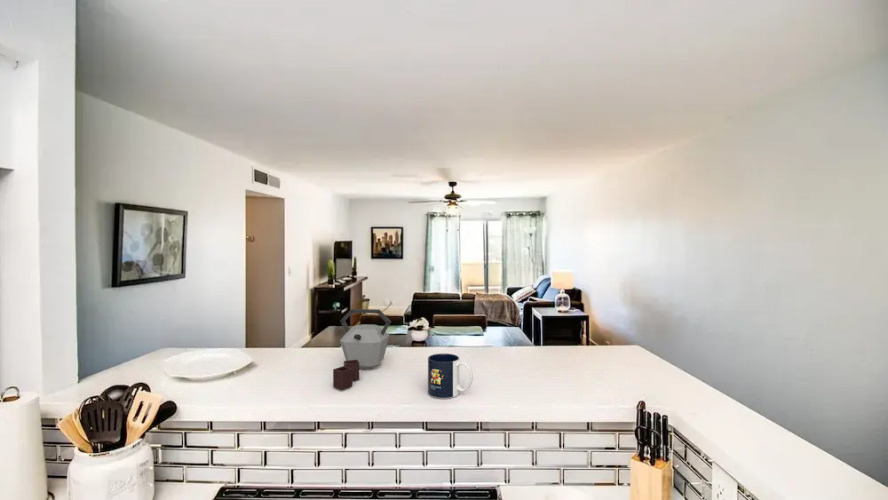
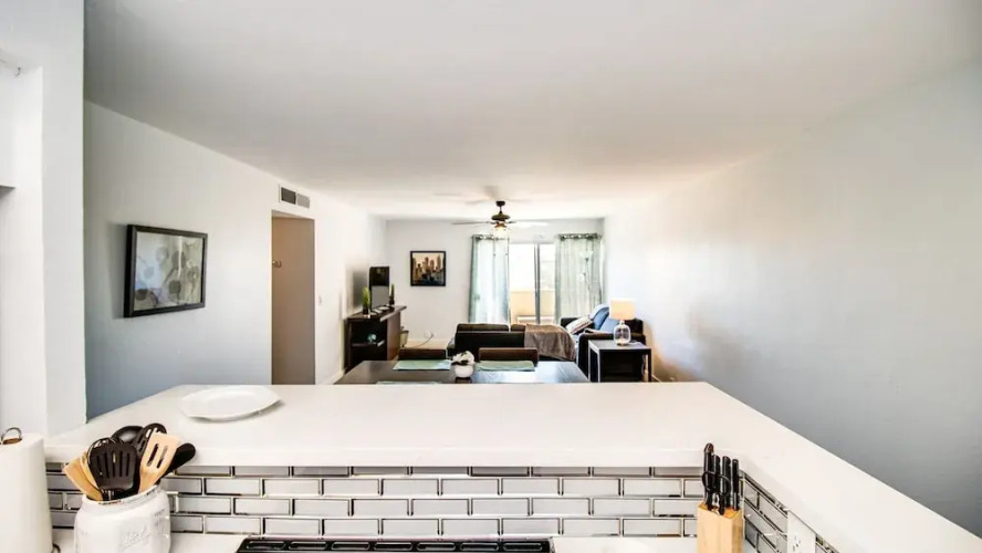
- mug [427,353,474,400]
- kettle [332,308,392,391]
